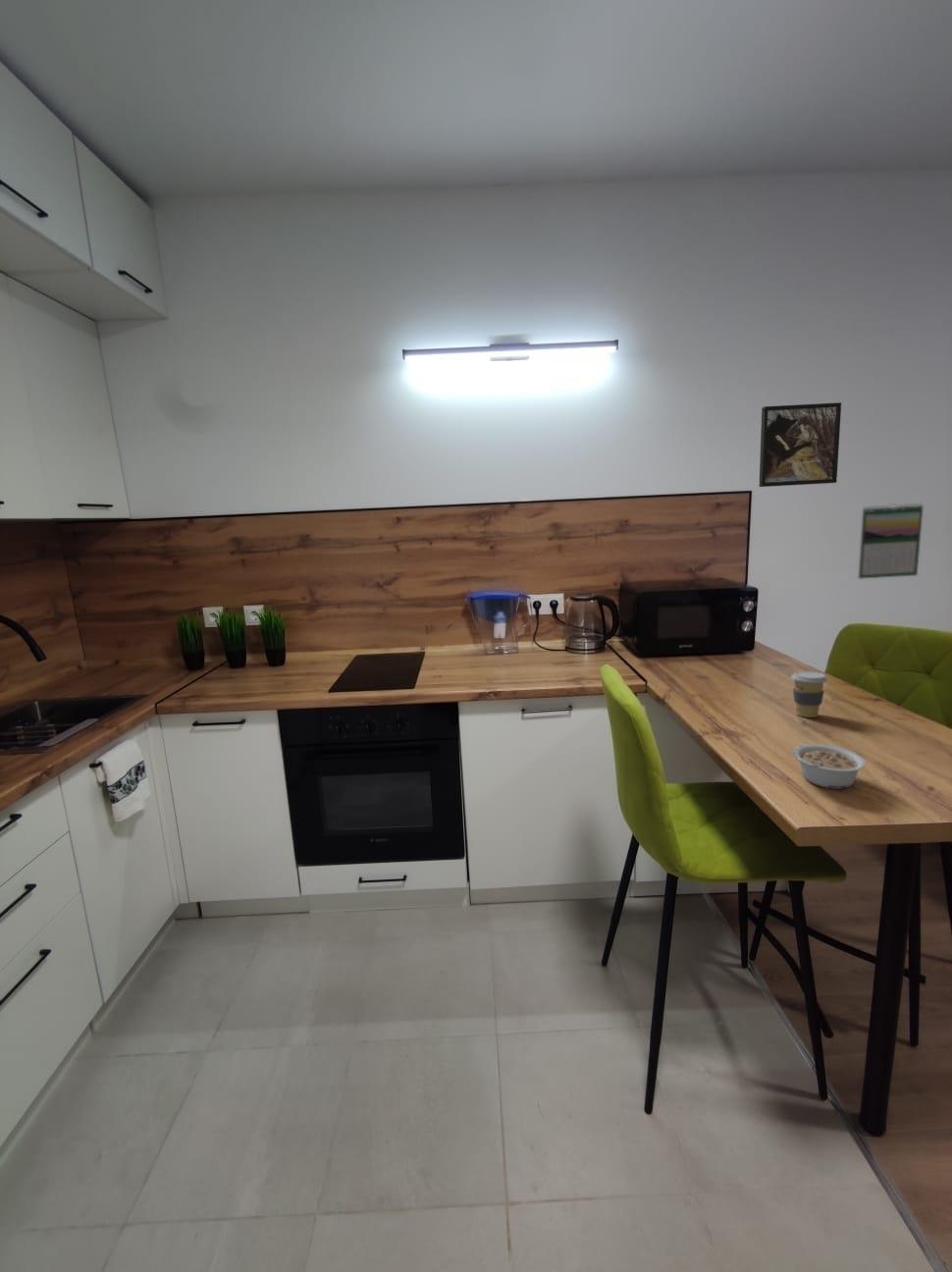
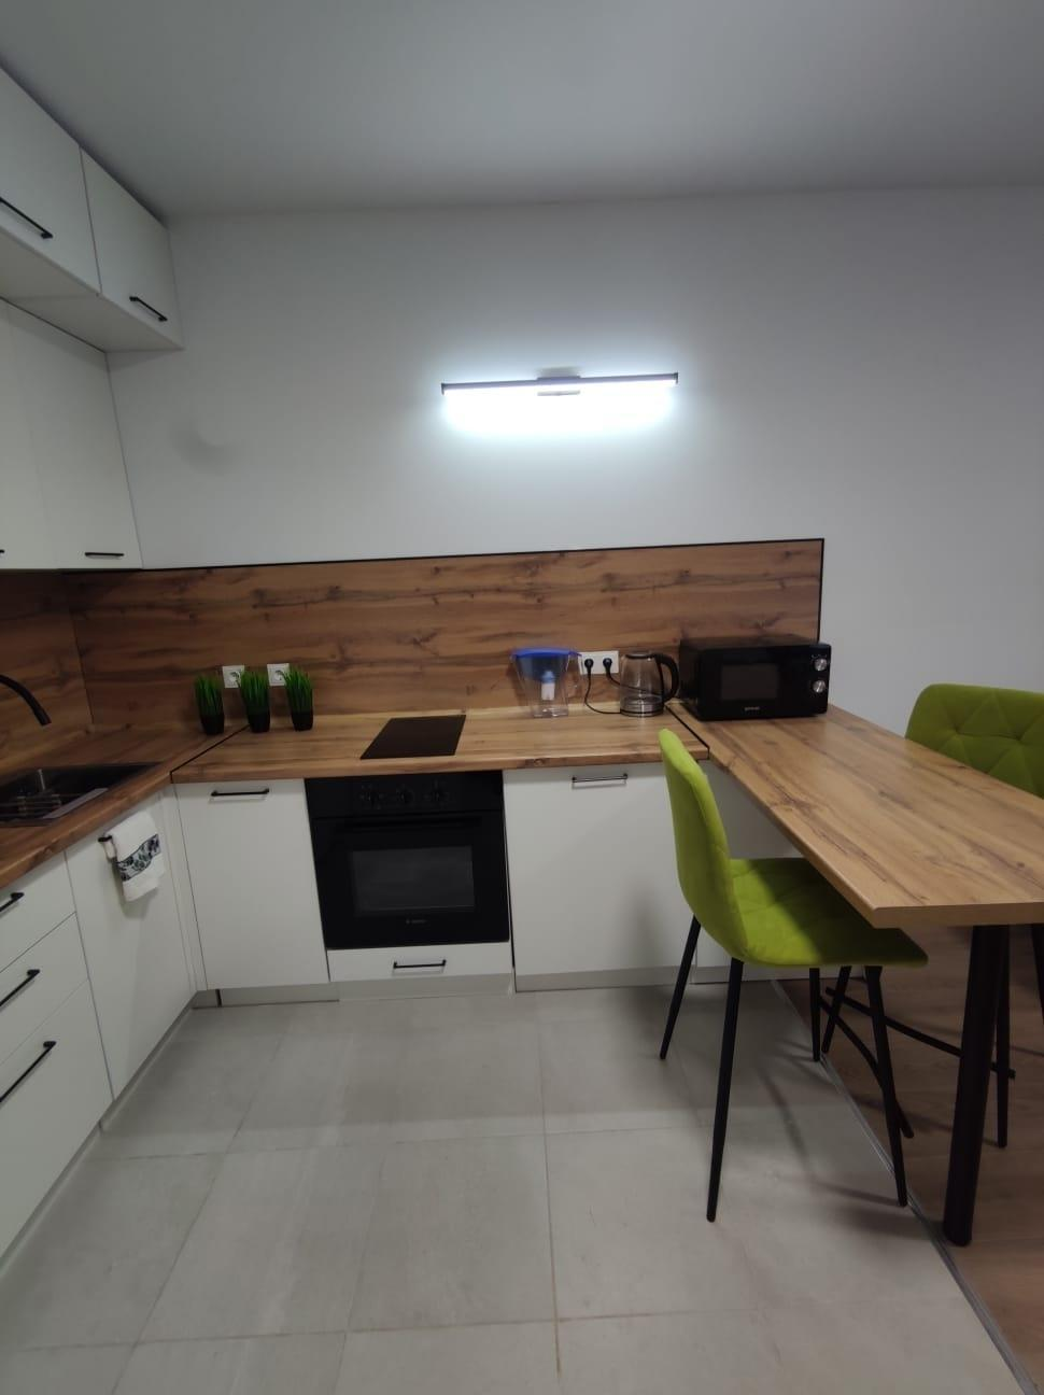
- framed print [759,401,842,488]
- calendar [857,503,925,580]
- legume [792,743,867,790]
- coffee cup [790,670,828,718]
